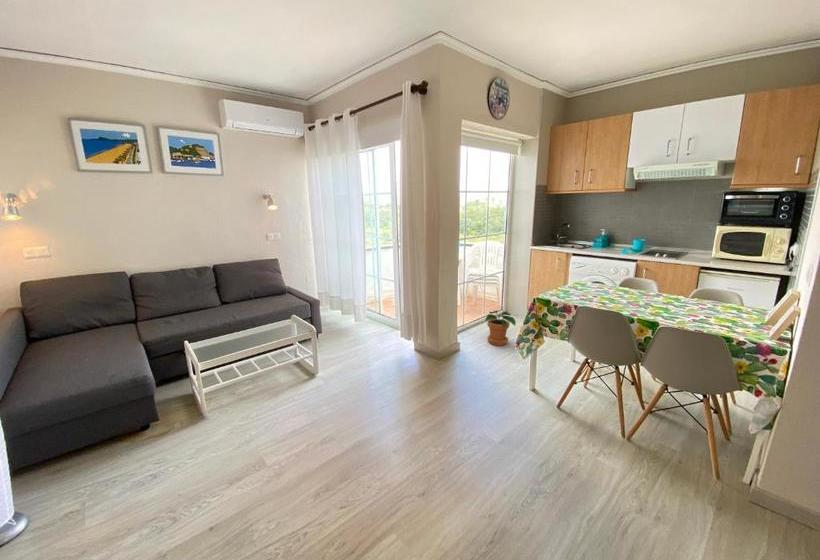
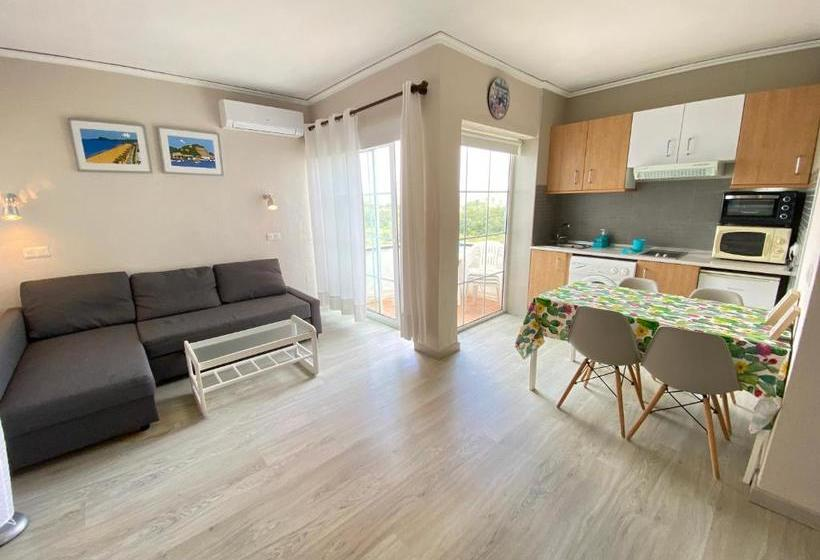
- potted plant [484,309,517,347]
